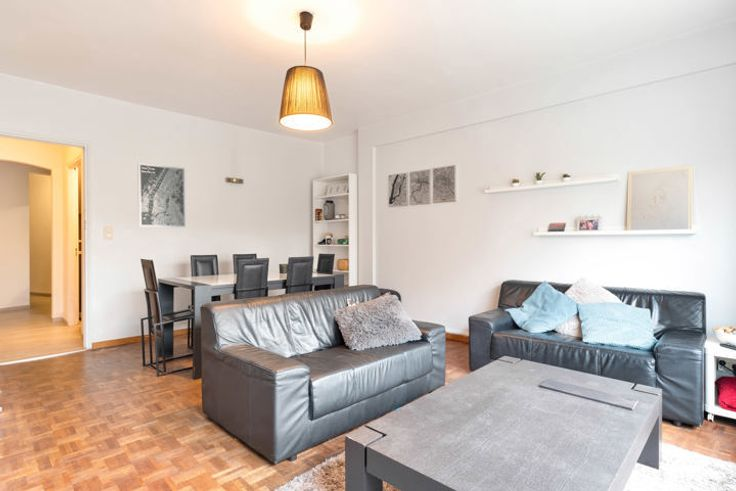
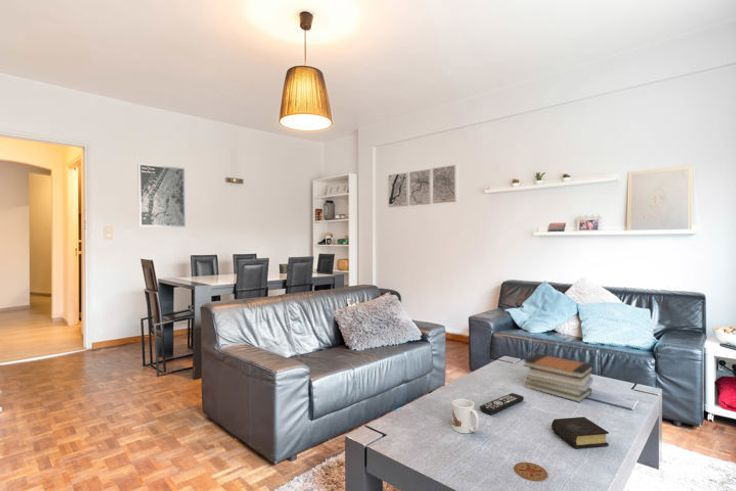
+ book [550,416,610,449]
+ mug [451,398,480,435]
+ coaster [513,461,549,482]
+ book stack [522,353,595,403]
+ remote control [479,392,525,415]
